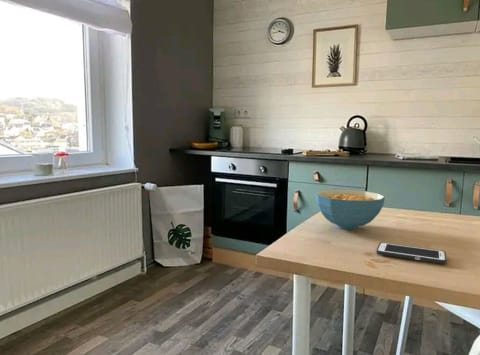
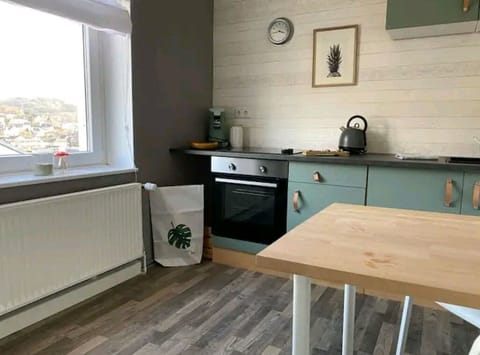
- cereal bowl [314,189,386,230]
- cell phone [375,241,448,265]
